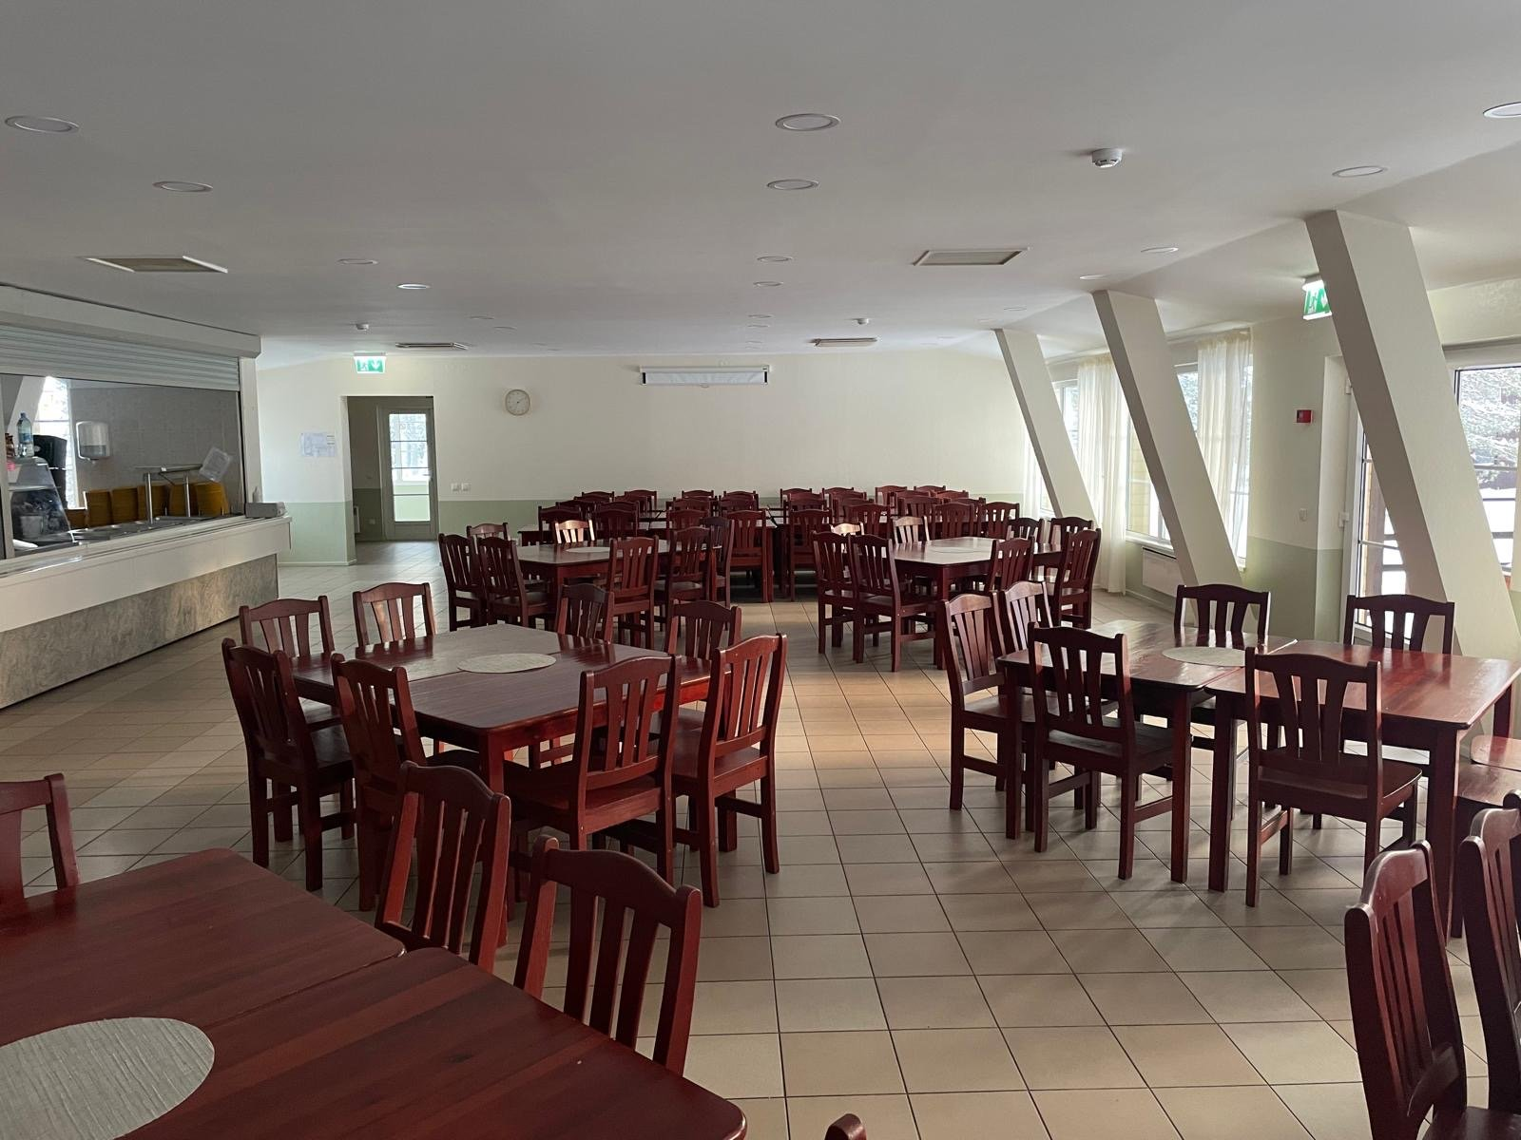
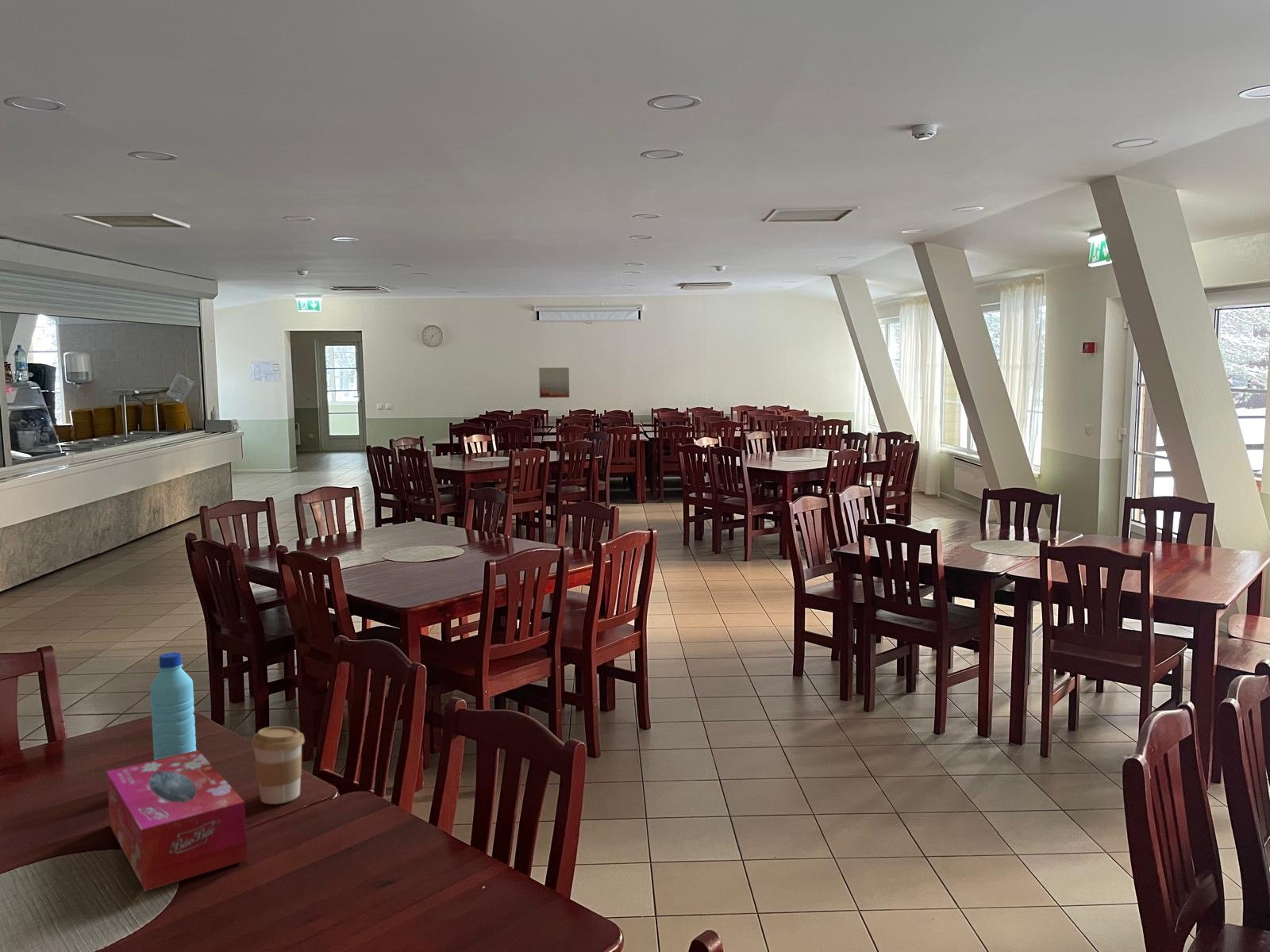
+ water bottle [149,652,197,761]
+ coffee cup [251,726,306,805]
+ tissue box [106,750,248,893]
+ wall art [538,367,570,398]
